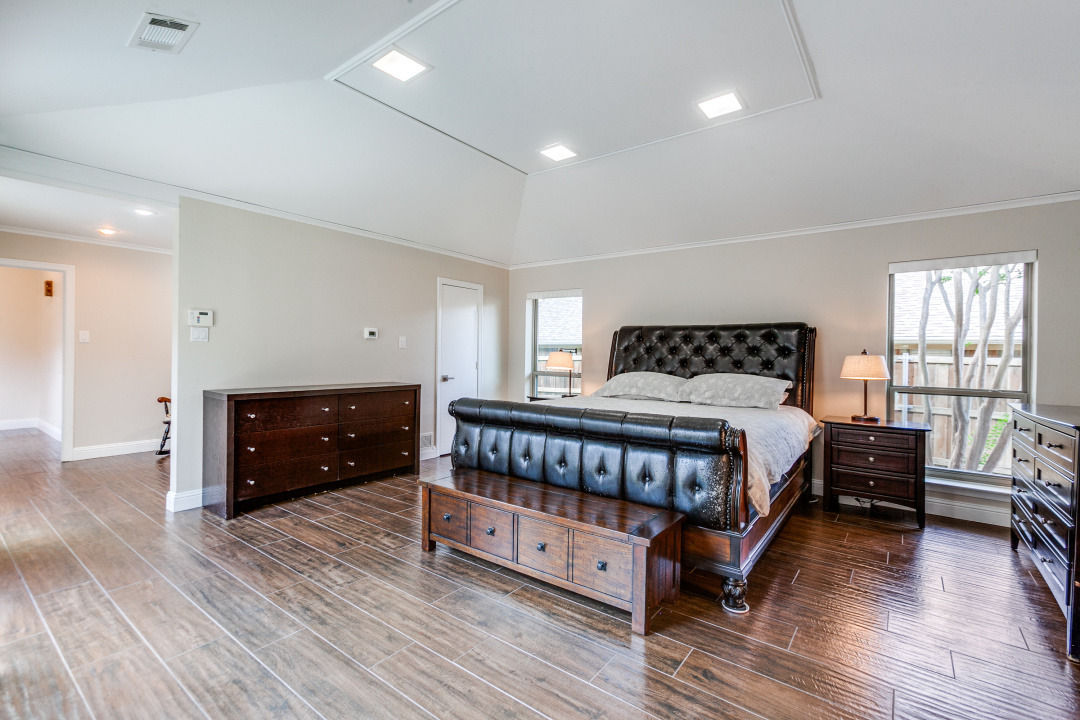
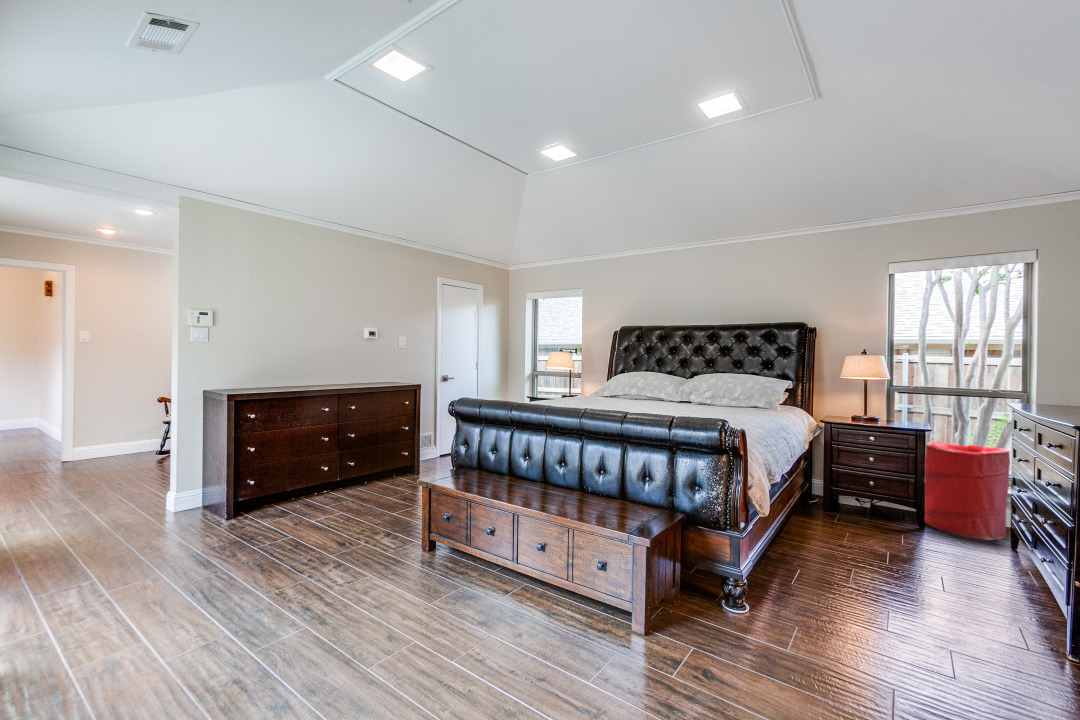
+ laundry hamper [924,441,1011,541]
